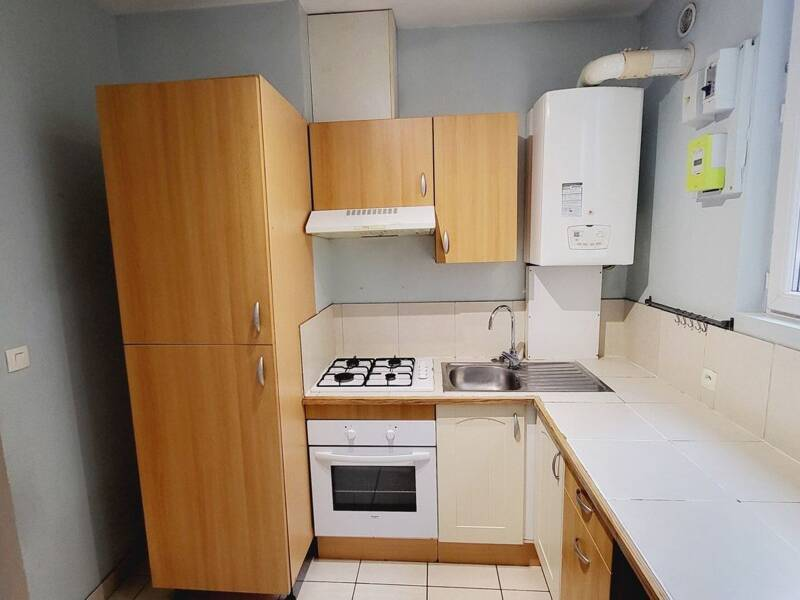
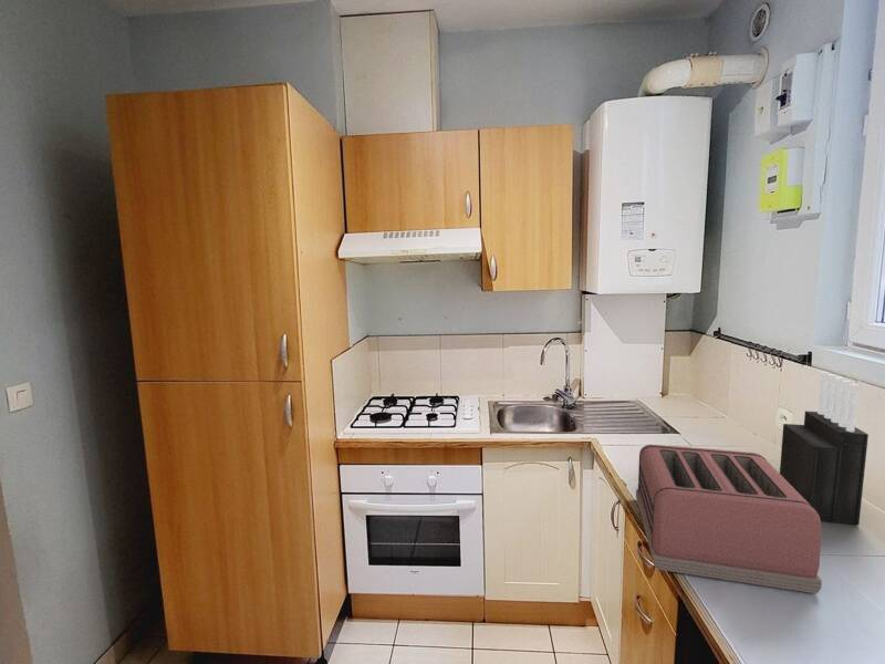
+ knife block [779,371,870,526]
+ toaster [635,444,823,594]
